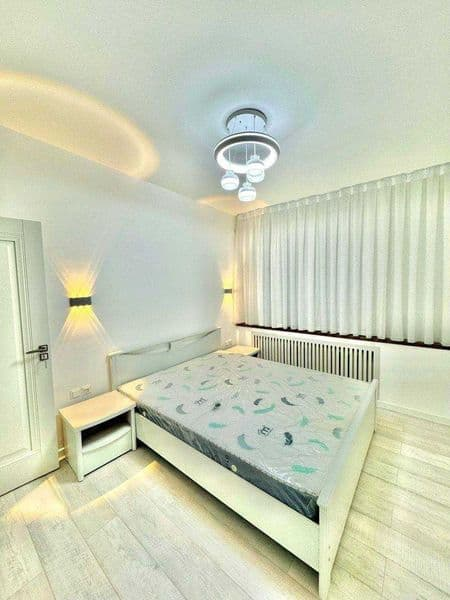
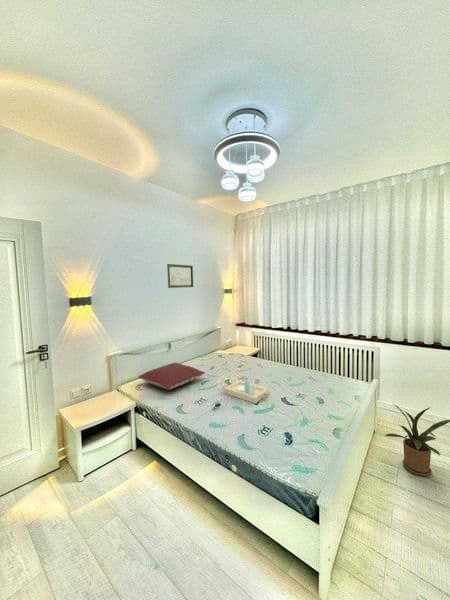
+ serving tray [223,377,270,404]
+ wall art [166,263,194,289]
+ pillow [137,362,206,391]
+ house plant [383,402,450,477]
